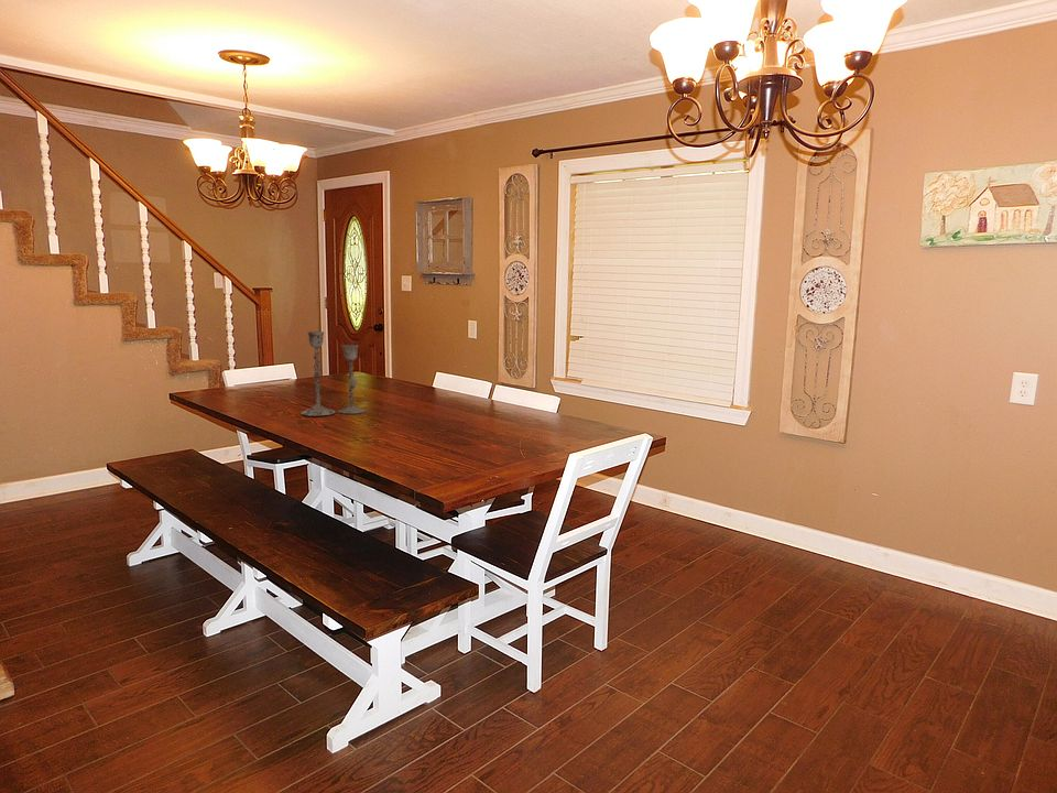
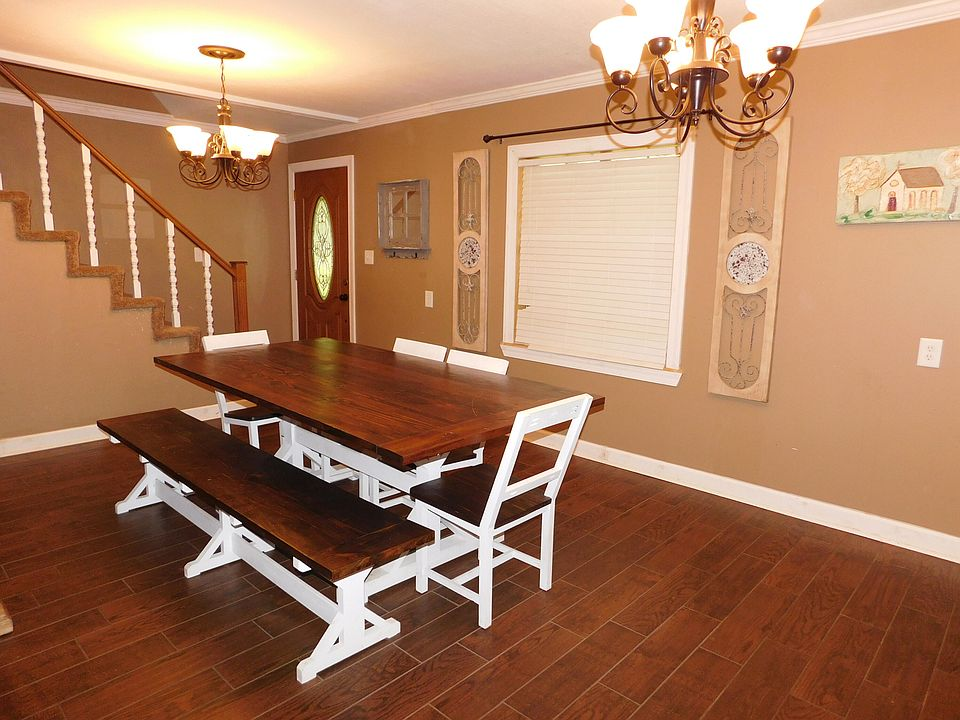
- candlestick [301,330,366,417]
